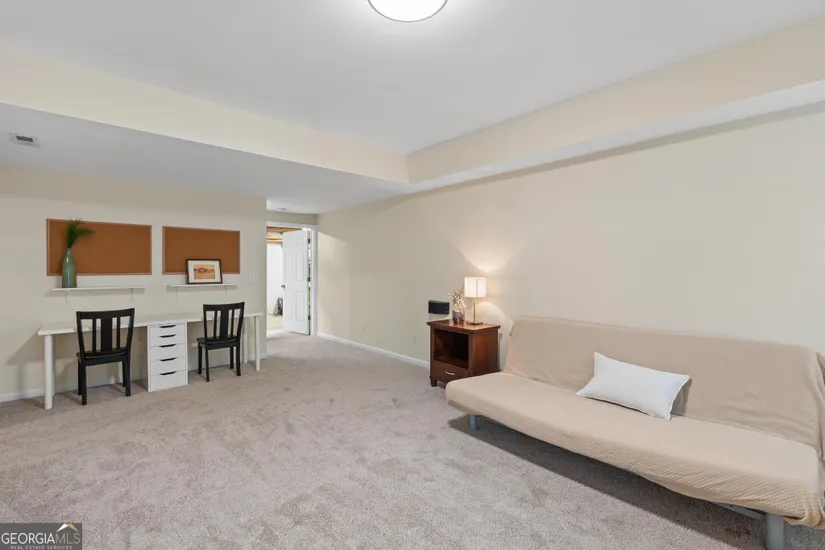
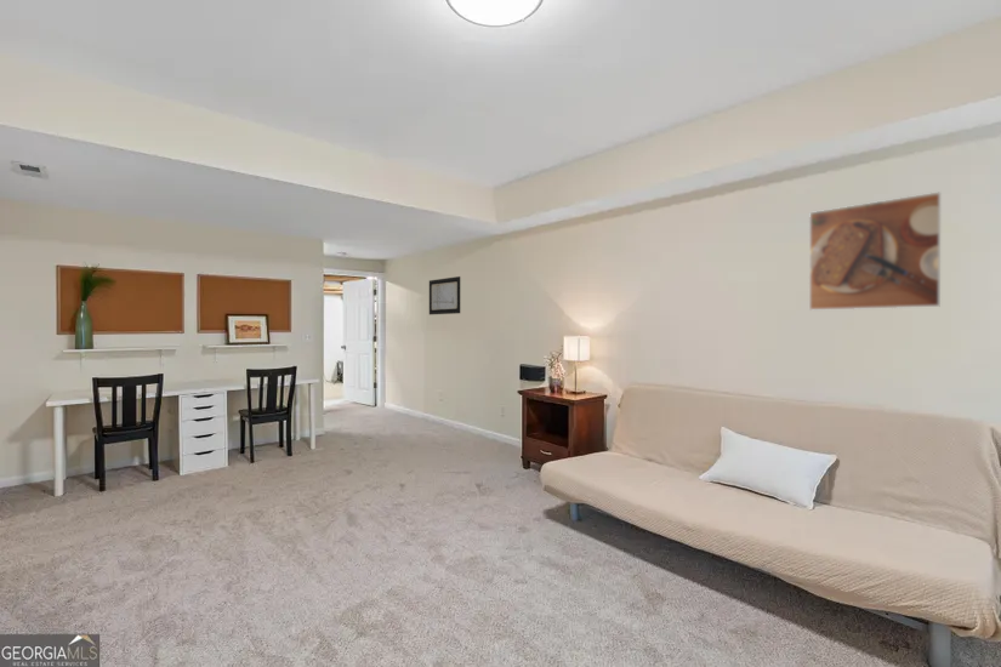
+ wall art [428,275,461,315]
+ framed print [808,190,942,312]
